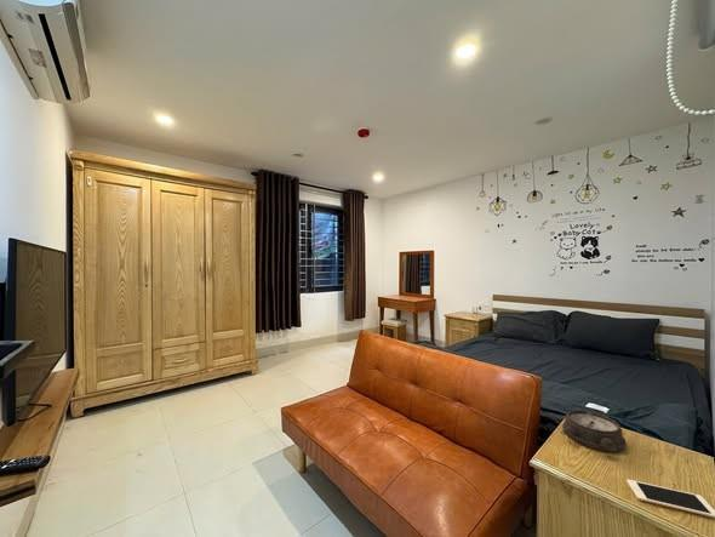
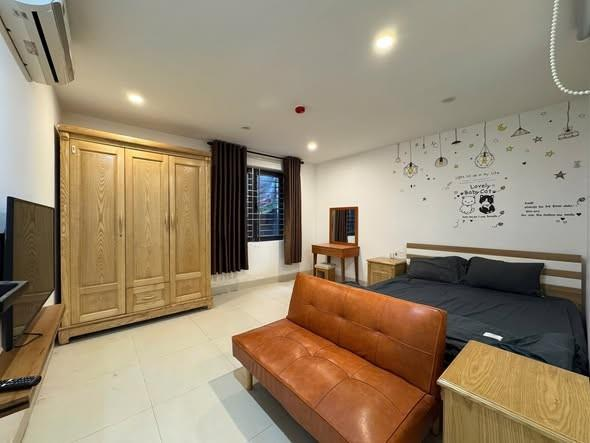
- alarm clock [560,409,627,452]
- cell phone [625,479,715,519]
